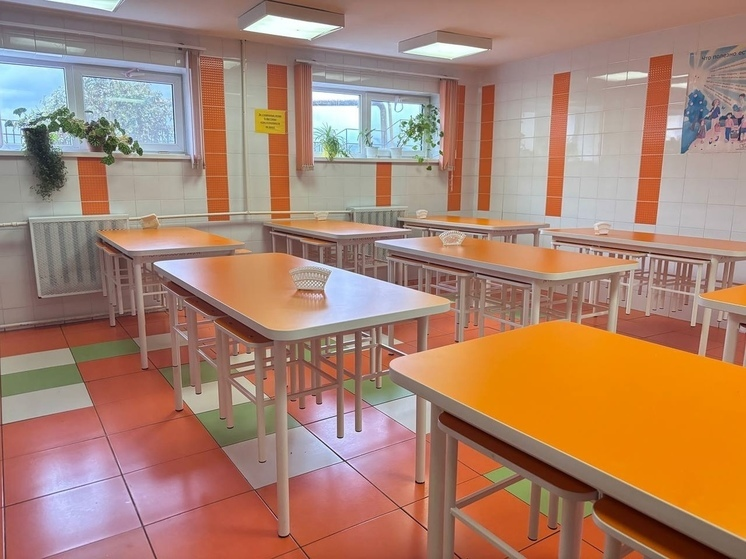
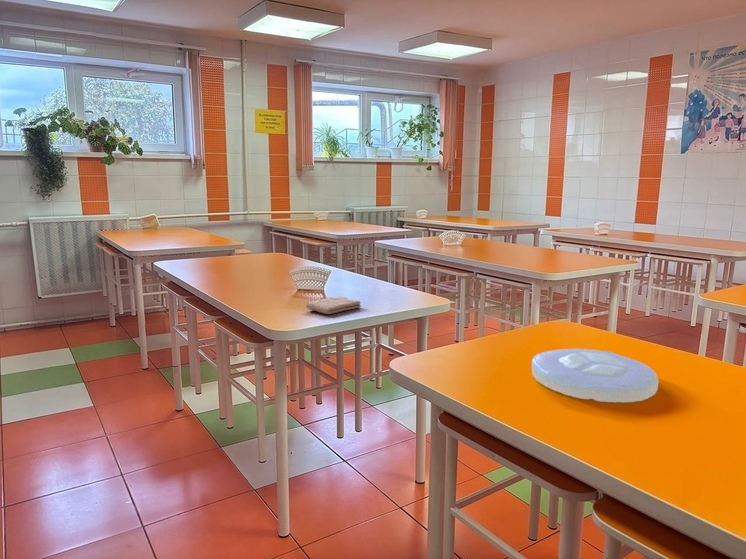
+ plate [531,348,659,403]
+ washcloth [305,296,362,315]
